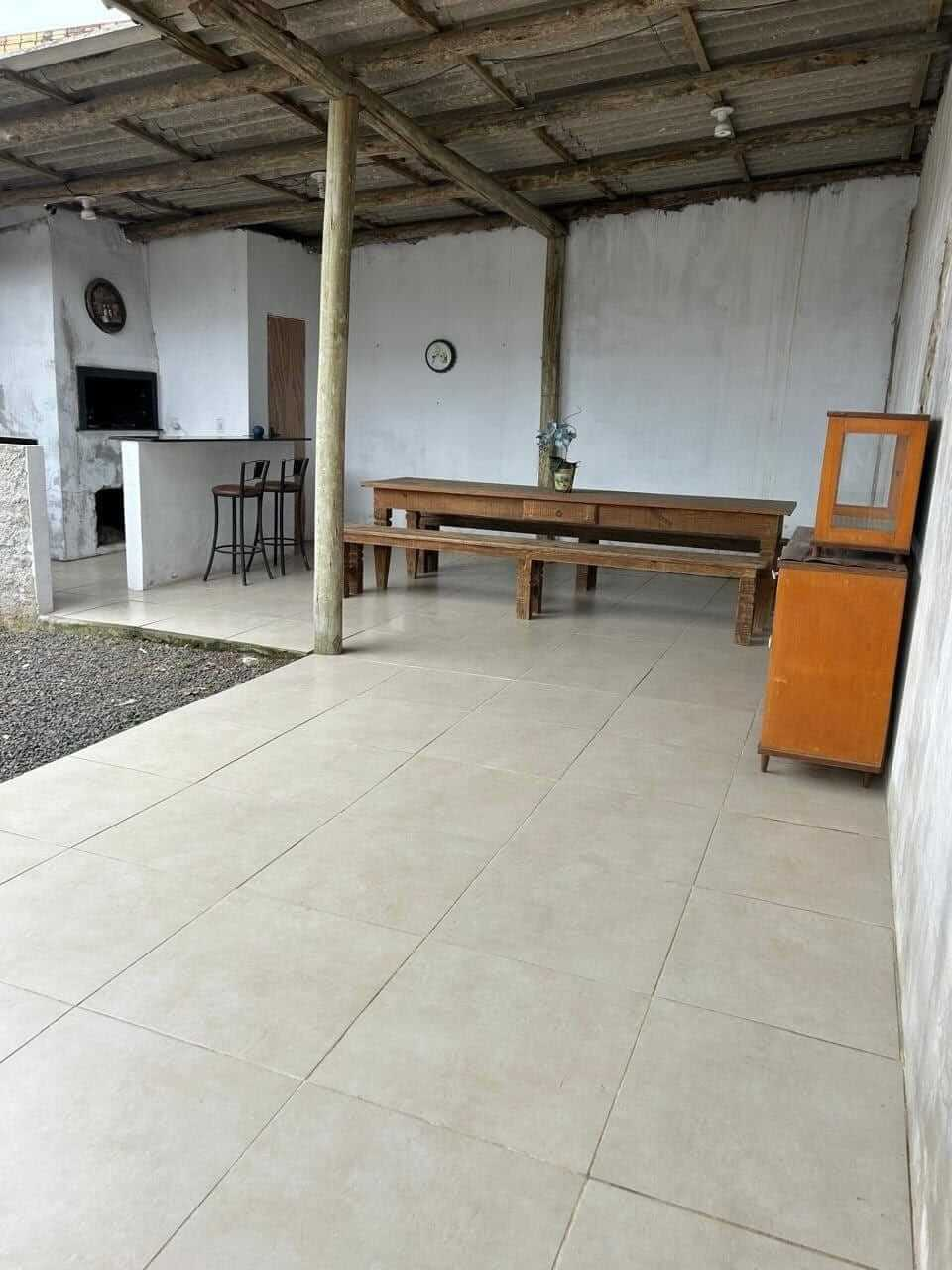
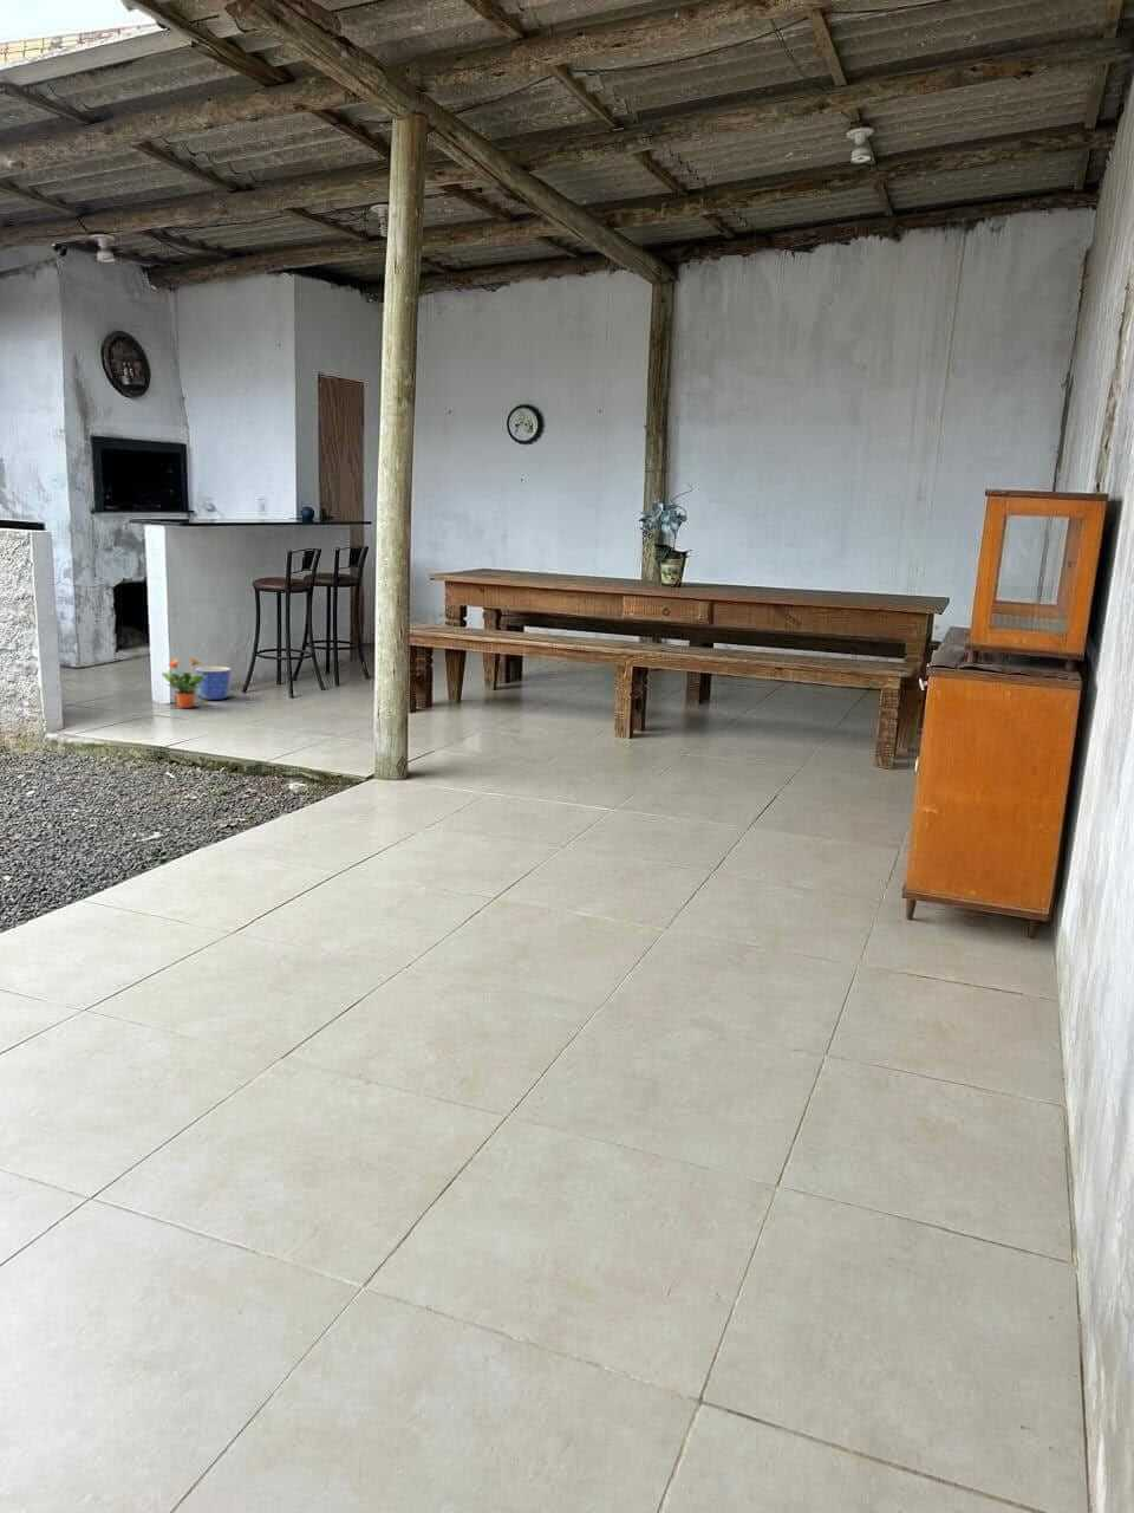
+ potted plant [161,656,207,709]
+ planter [195,666,231,701]
